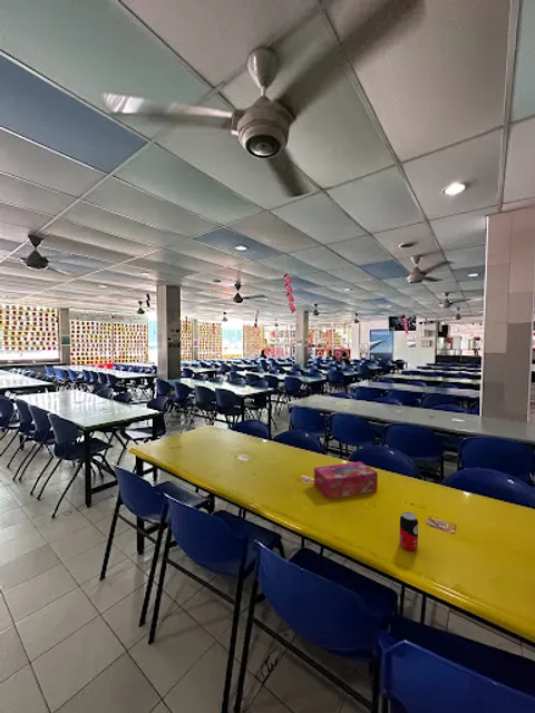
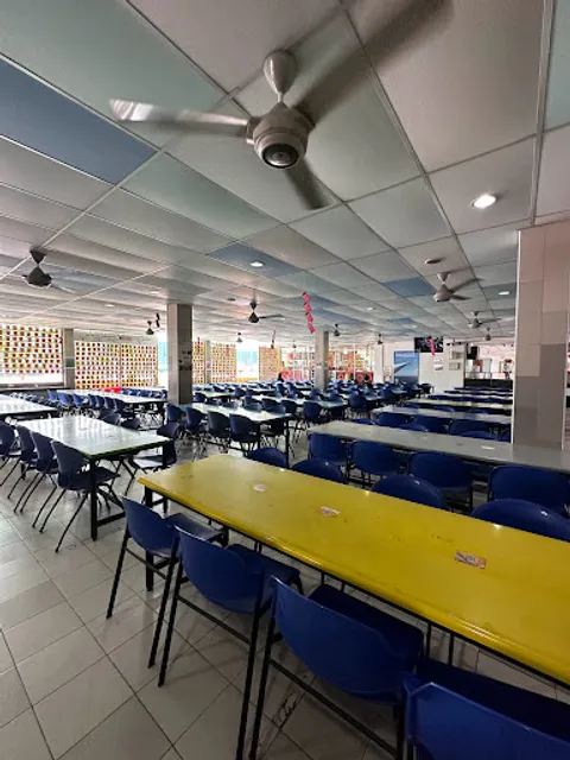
- tissue box [313,460,379,500]
- beverage can [398,511,419,551]
